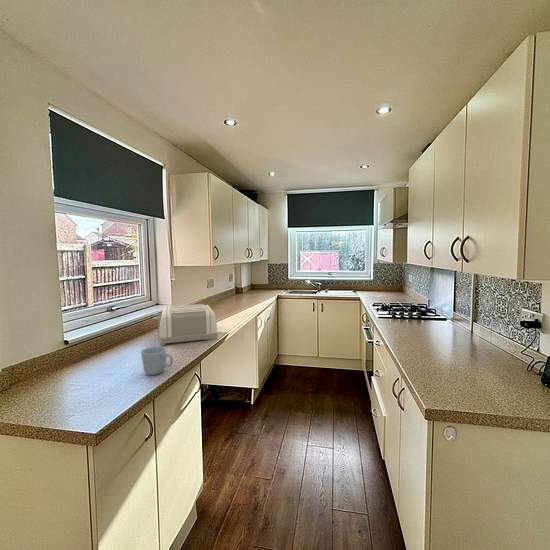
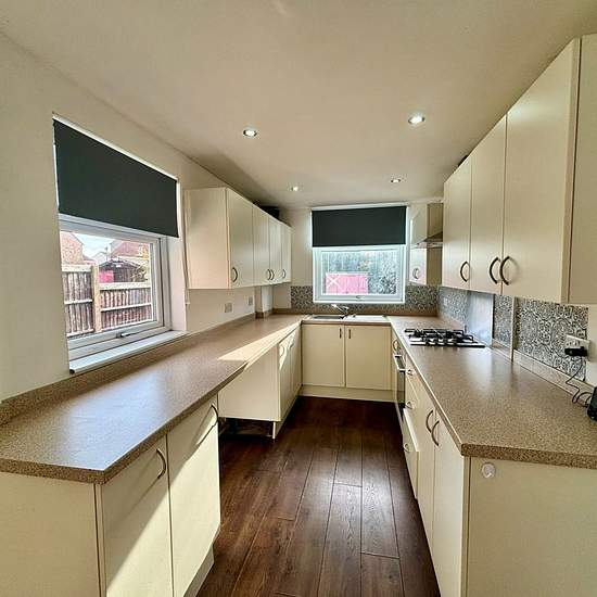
- mug [140,346,174,376]
- toaster [152,303,218,346]
